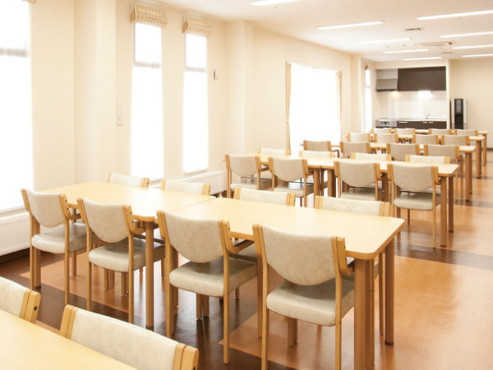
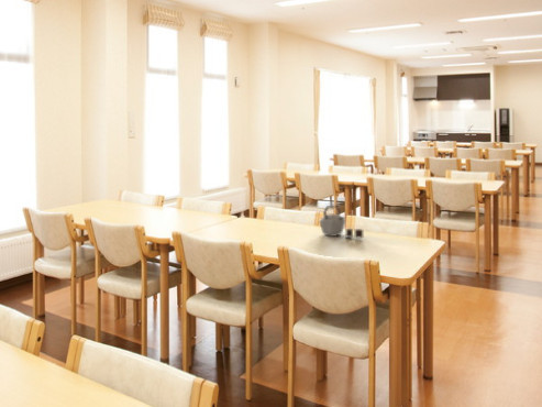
+ kettle [318,204,364,239]
